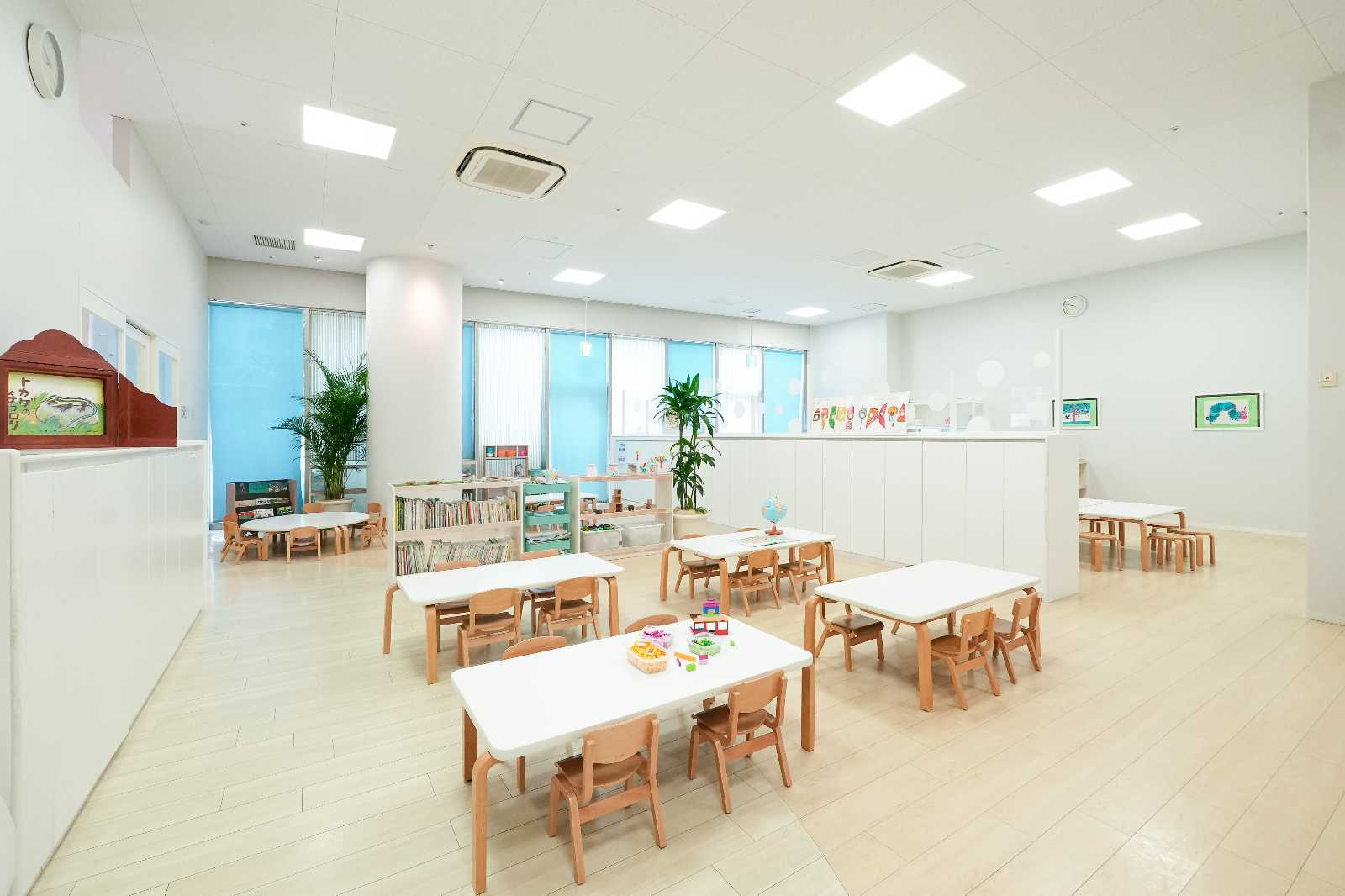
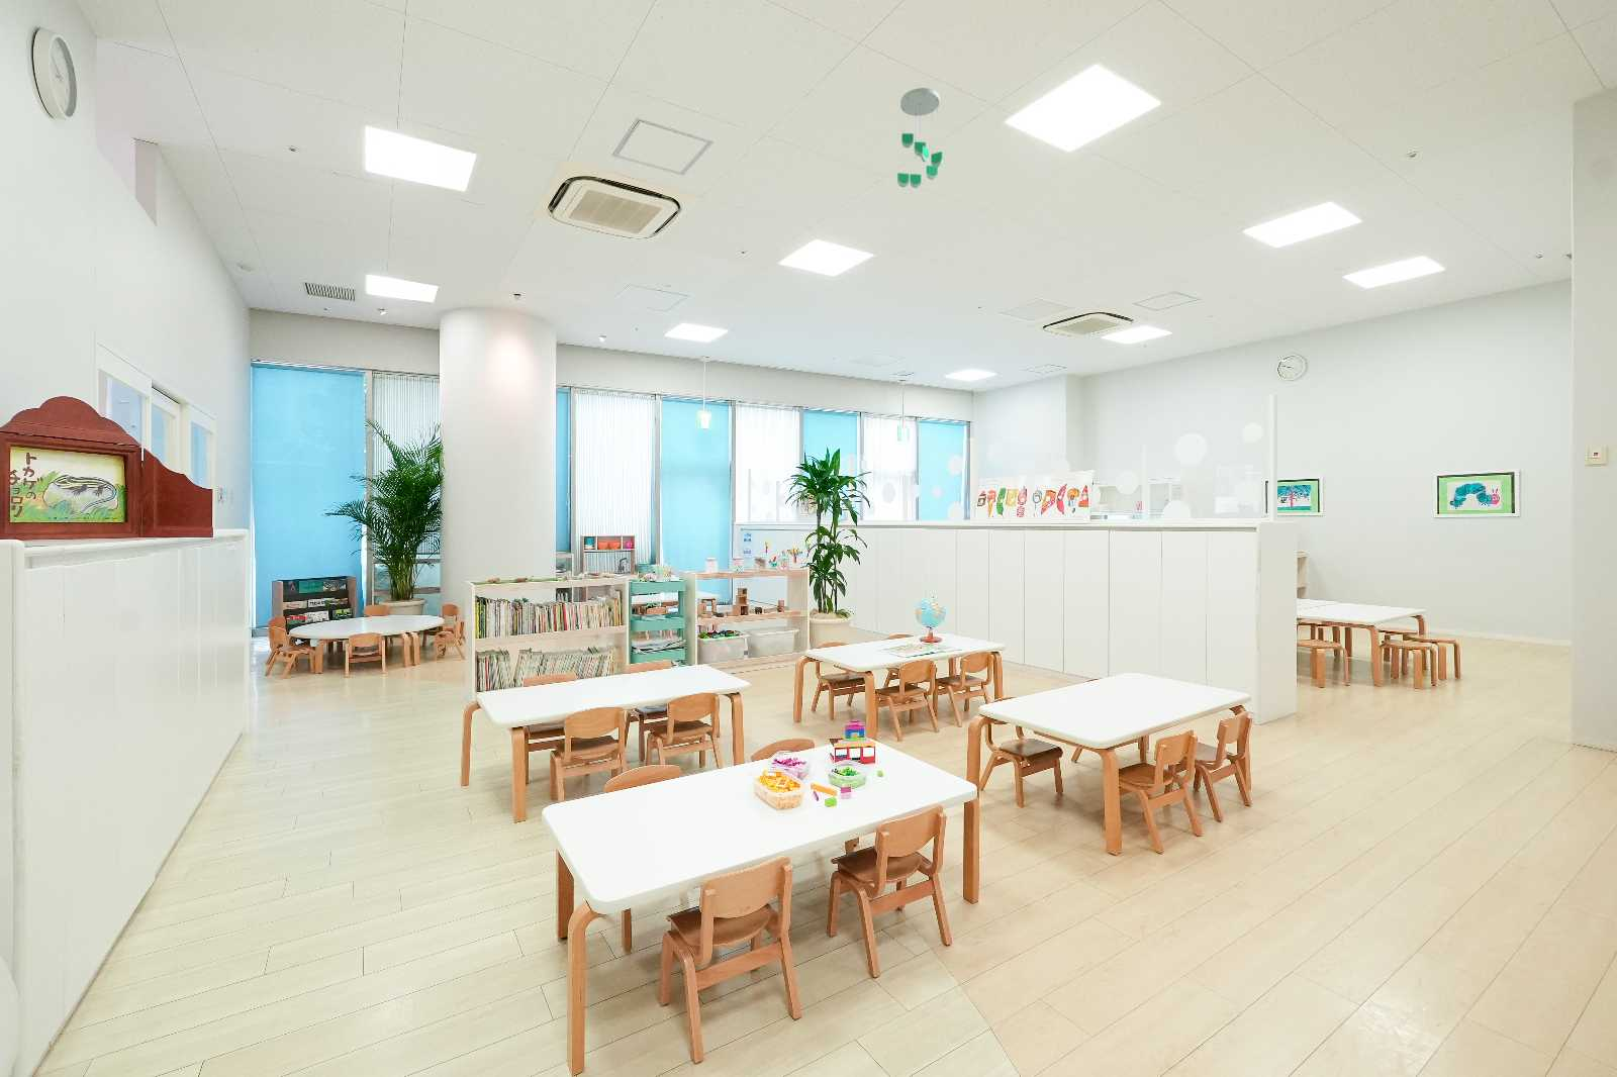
+ ceiling mobile [897,87,944,189]
